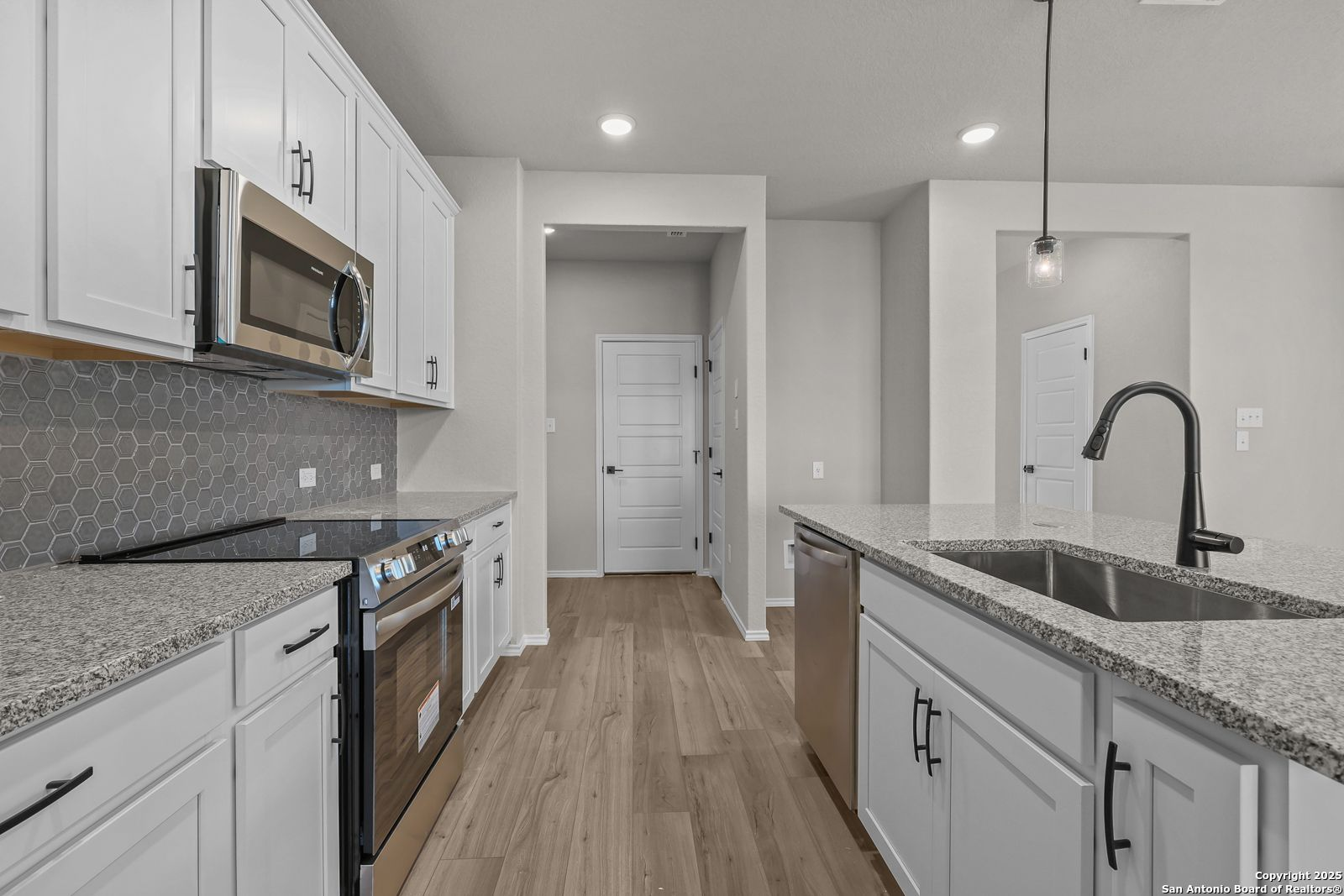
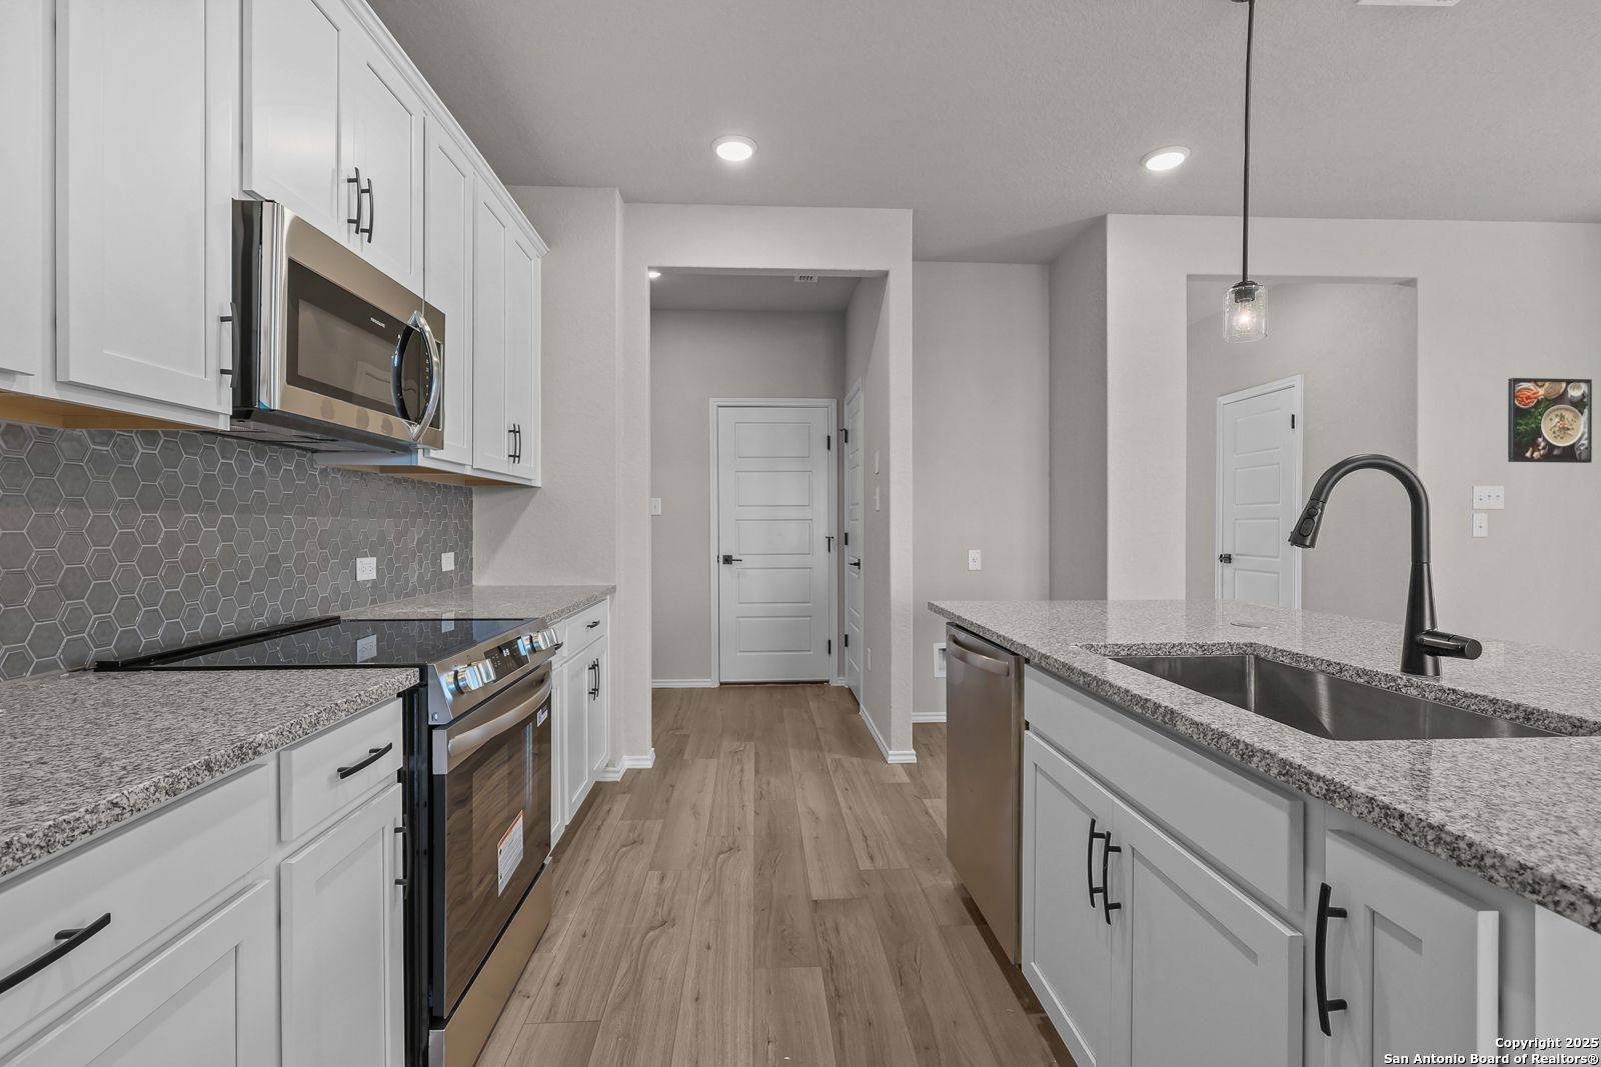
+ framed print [1507,377,1593,464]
